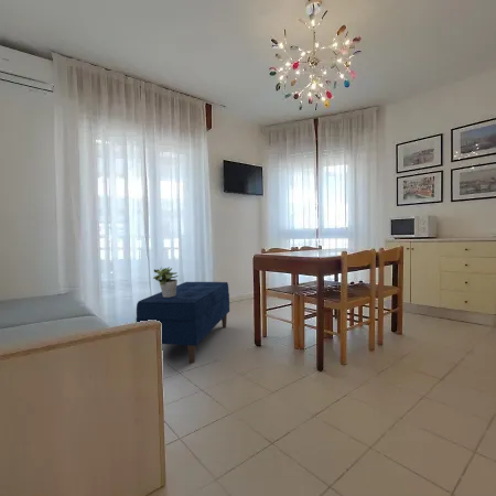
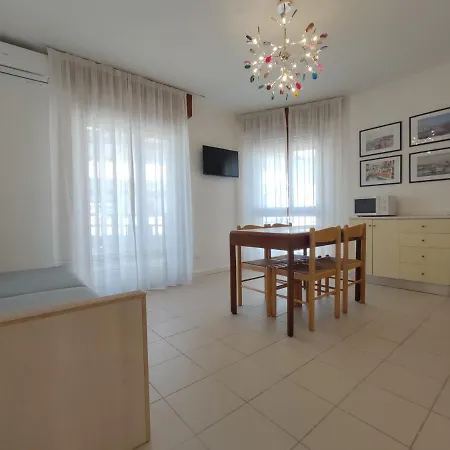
- bench [136,281,230,365]
- potted plant [152,266,179,298]
